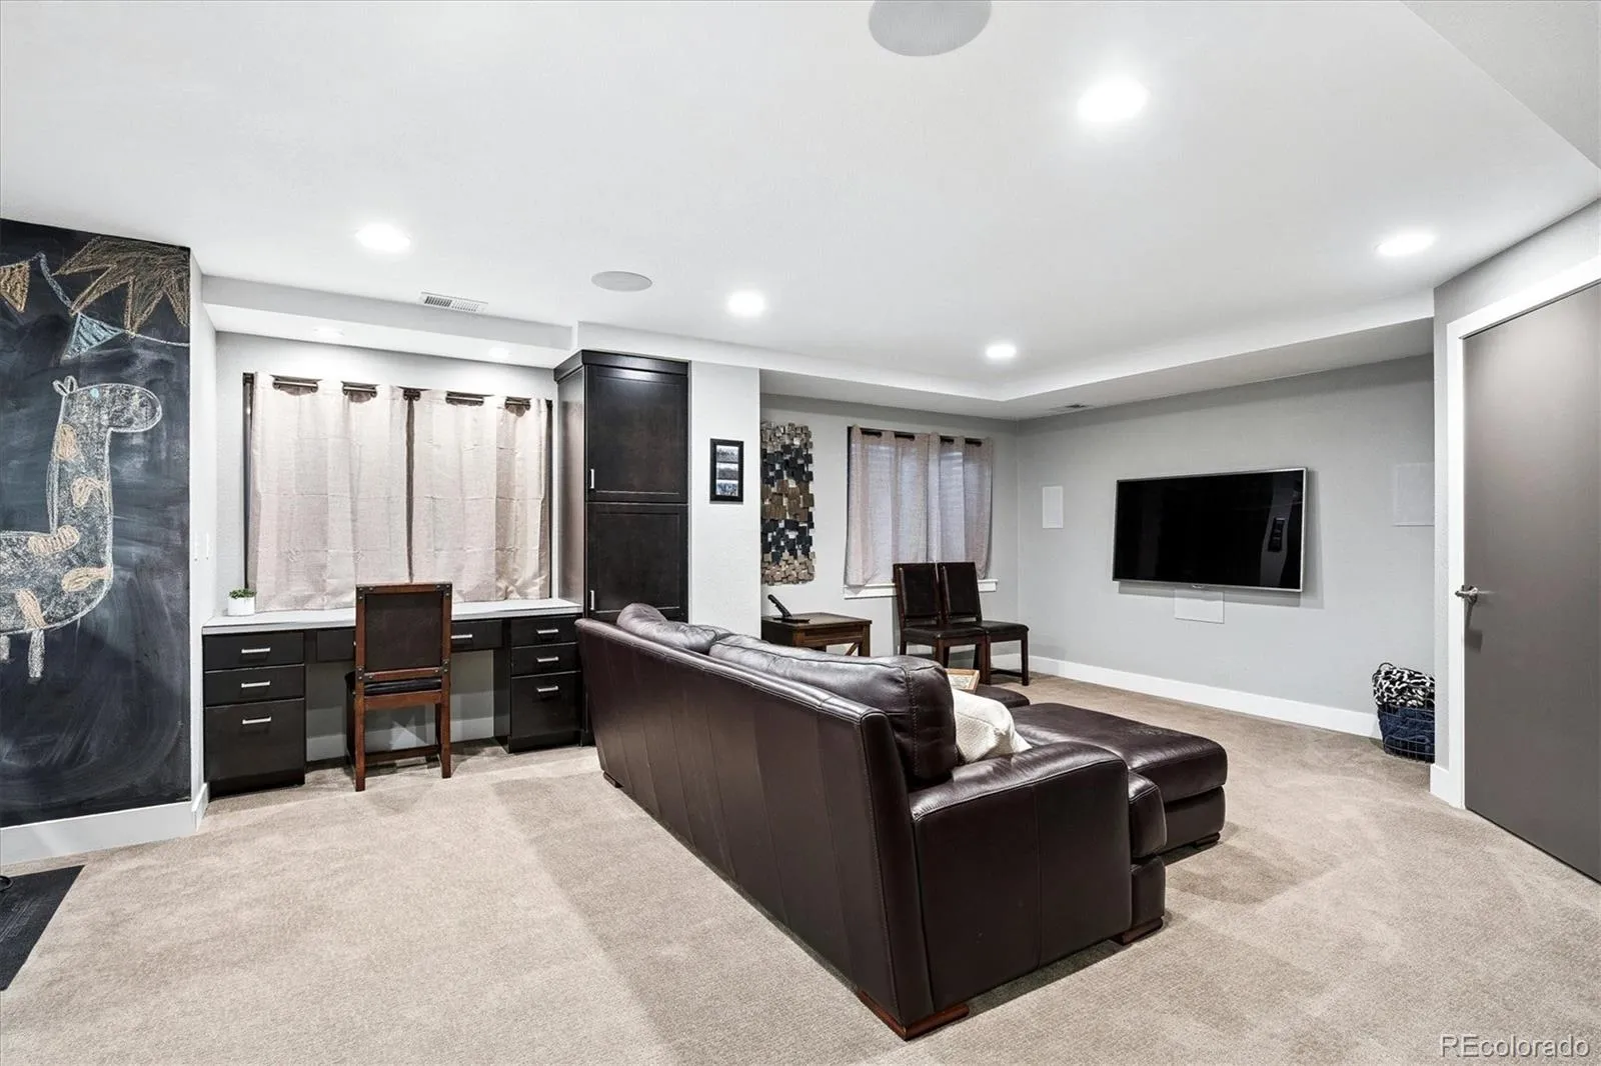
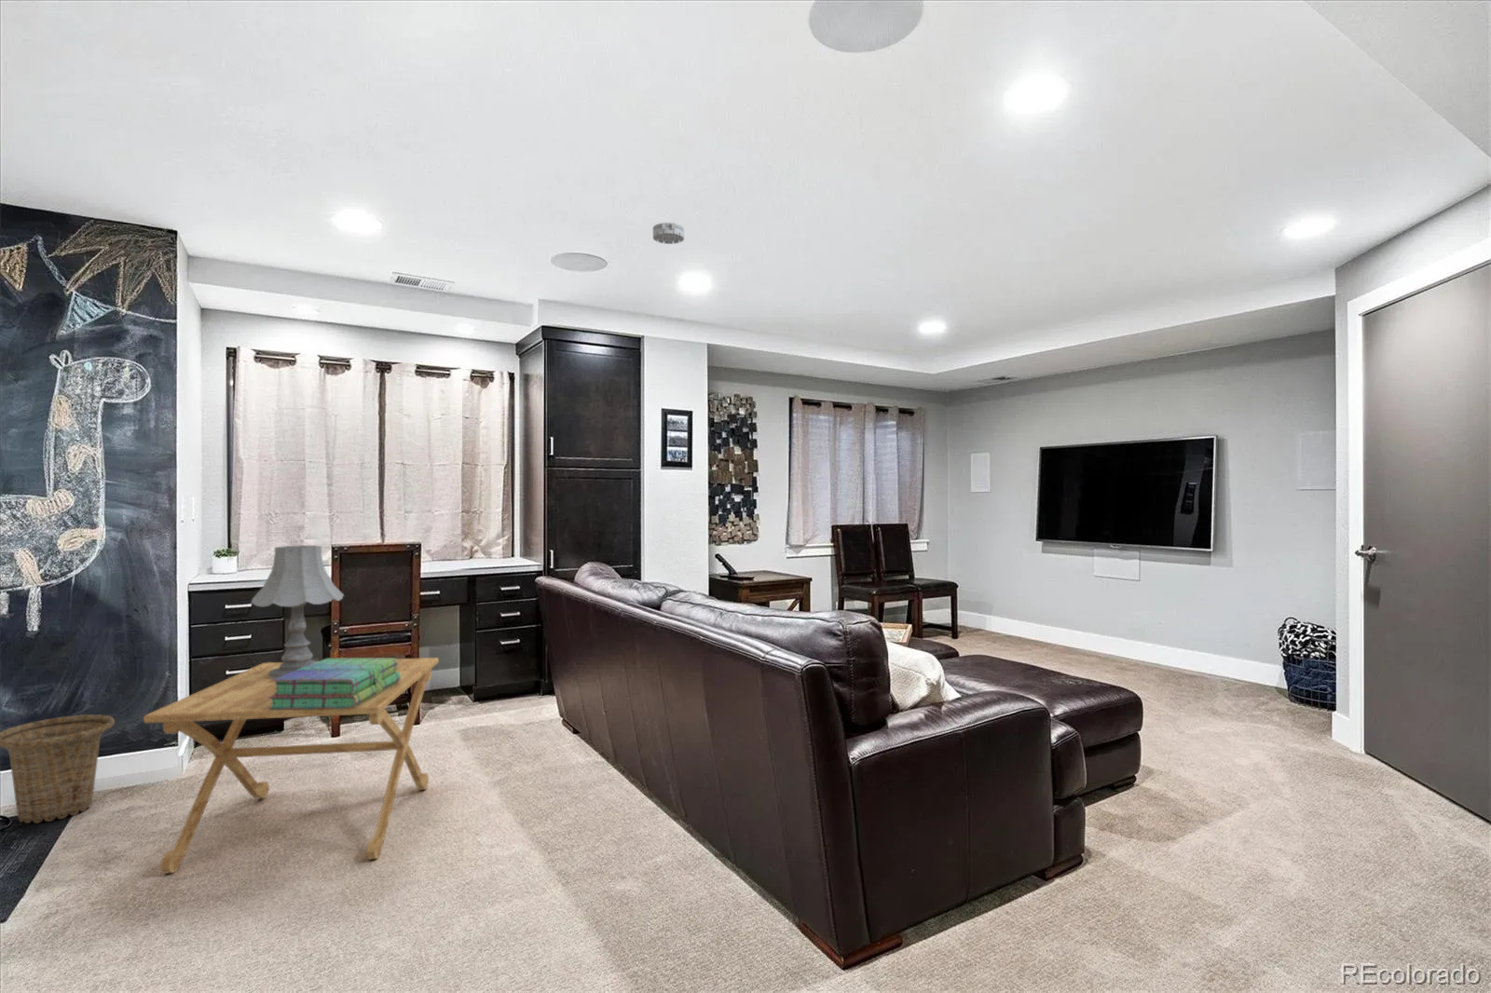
+ smoke detector [652,222,685,245]
+ side table [143,657,440,874]
+ basket [0,714,115,825]
+ table lamp [249,545,345,679]
+ stack of books [268,657,400,709]
